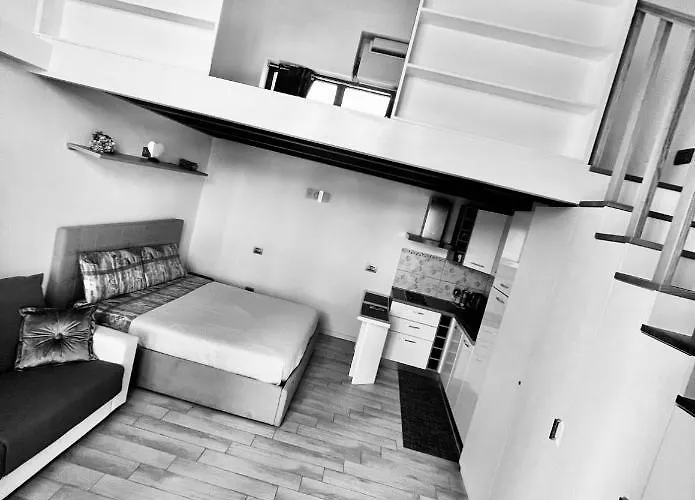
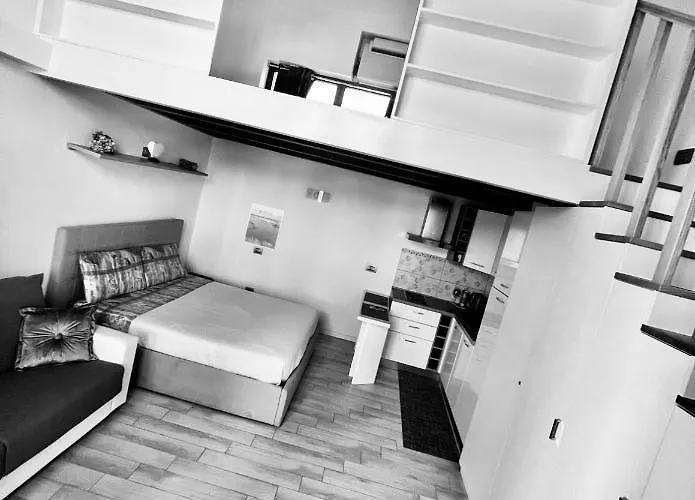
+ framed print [243,202,285,251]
